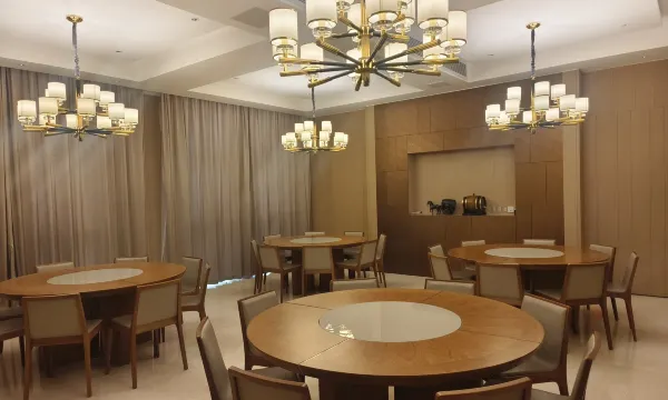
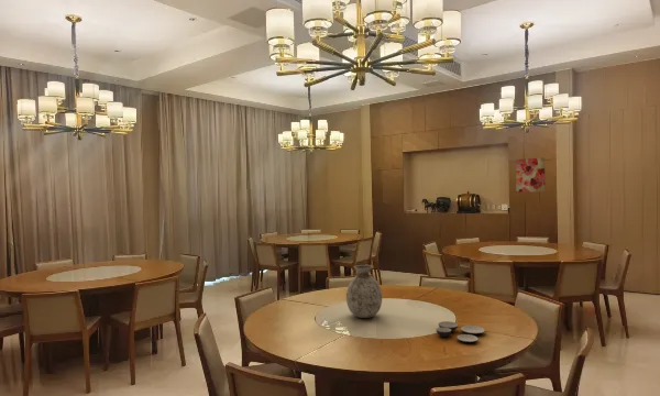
+ wall art [515,156,547,194]
+ bowl set [436,320,486,343]
+ vase [345,264,383,319]
